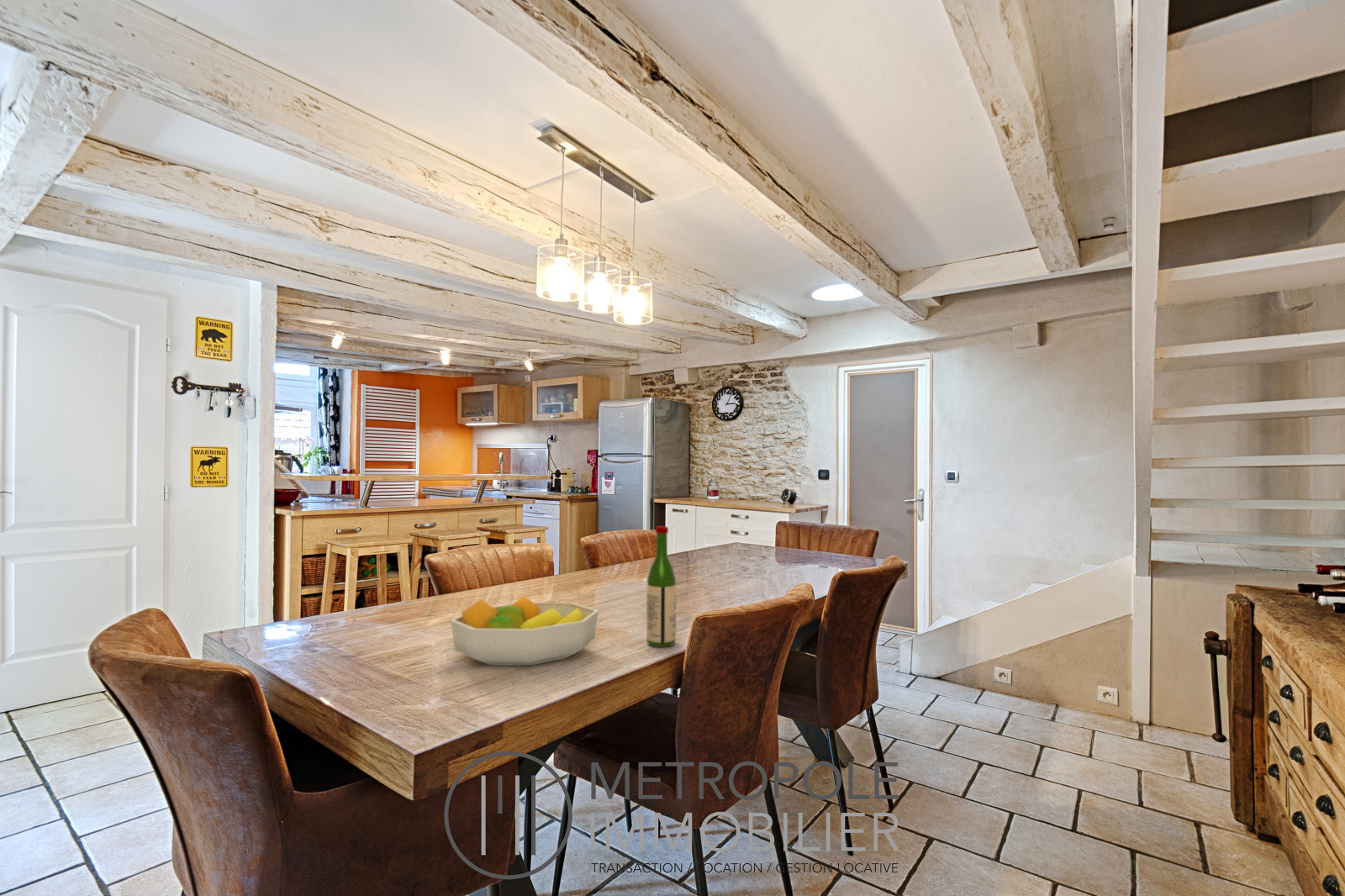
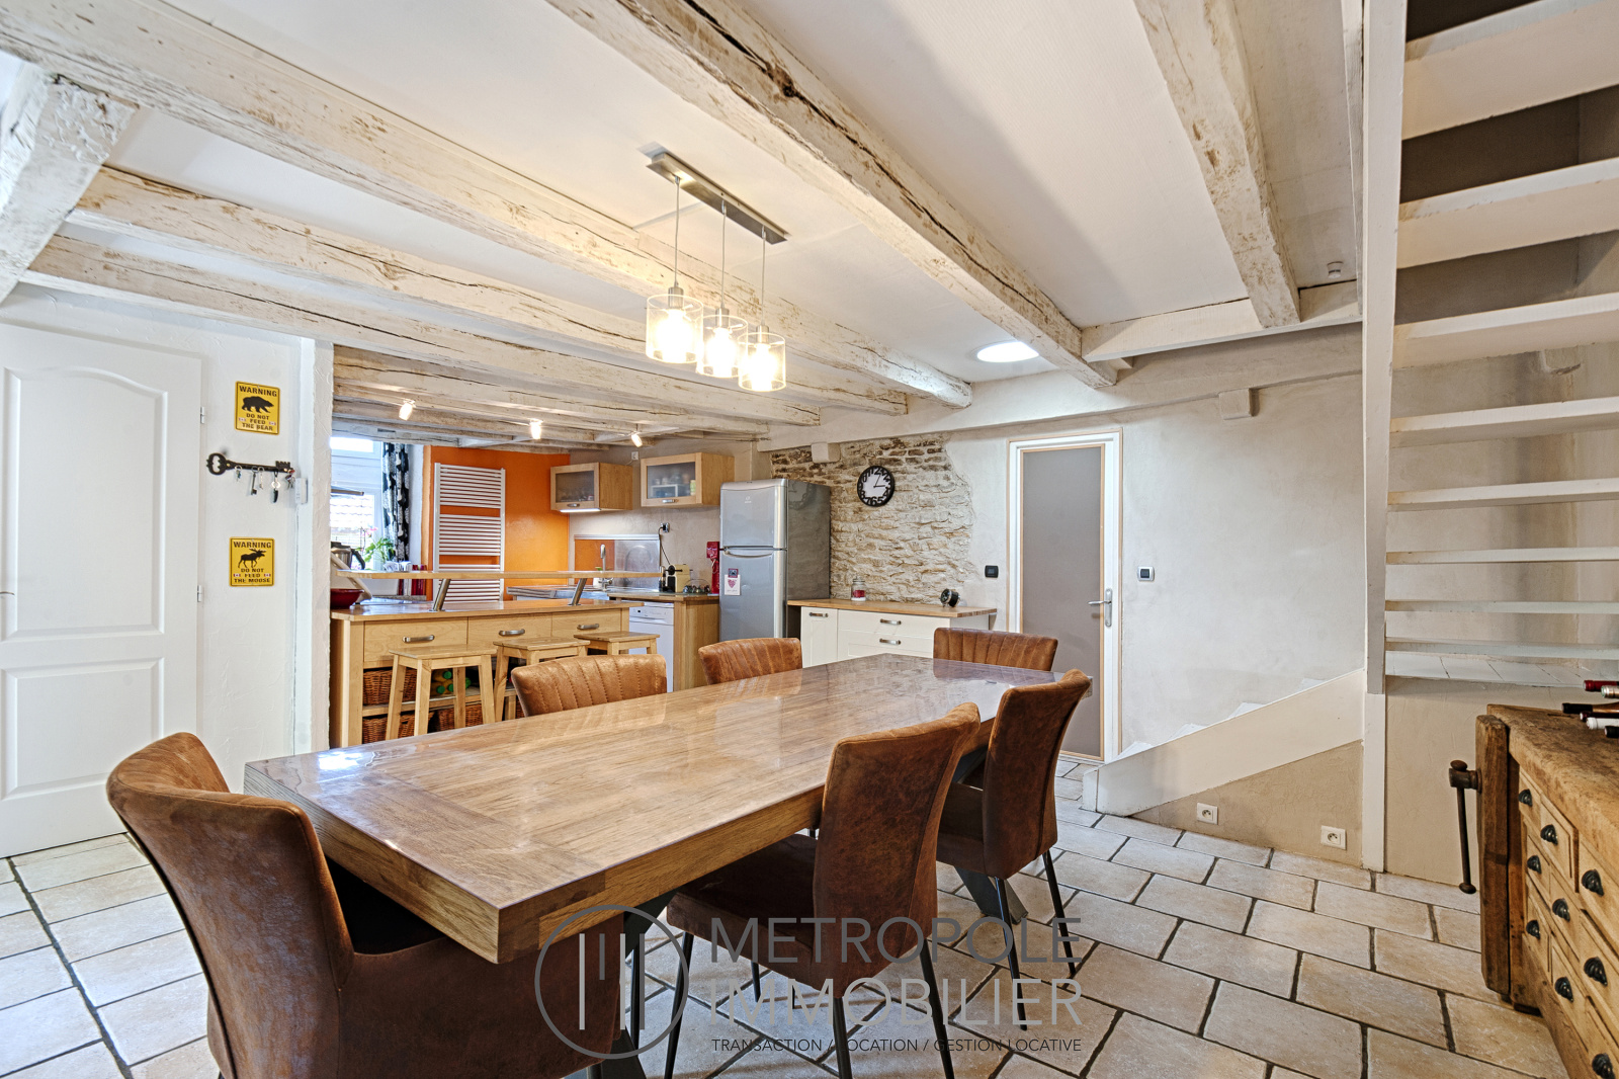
- wine bottle [646,525,677,648]
- fruit bowl [450,594,599,667]
